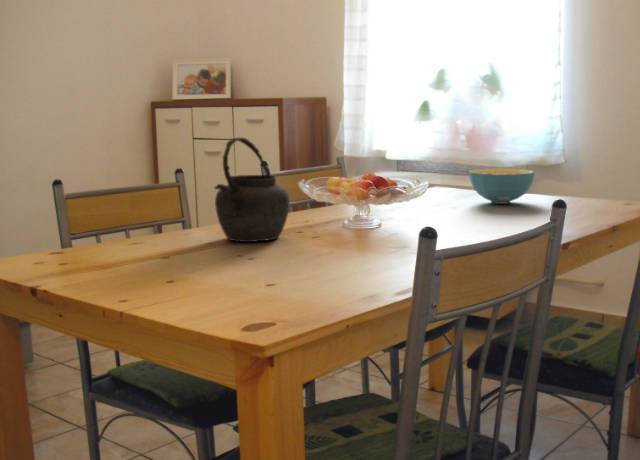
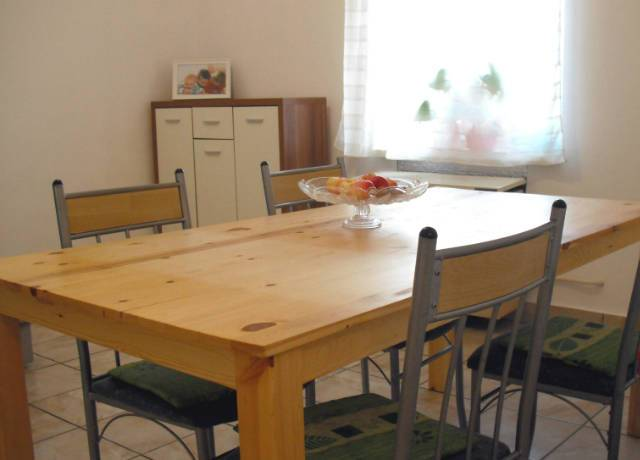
- cereal bowl [468,168,535,205]
- kettle [213,136,291,243]
